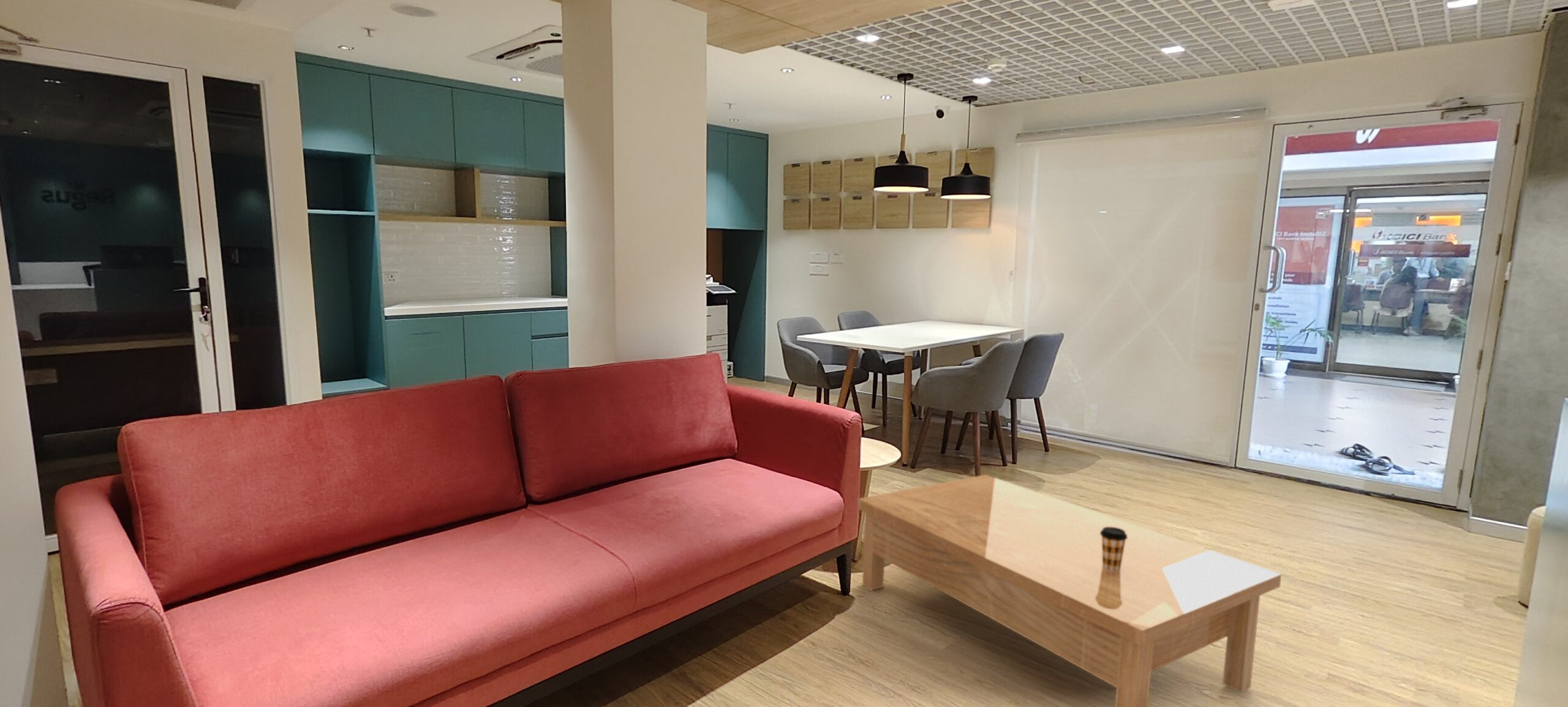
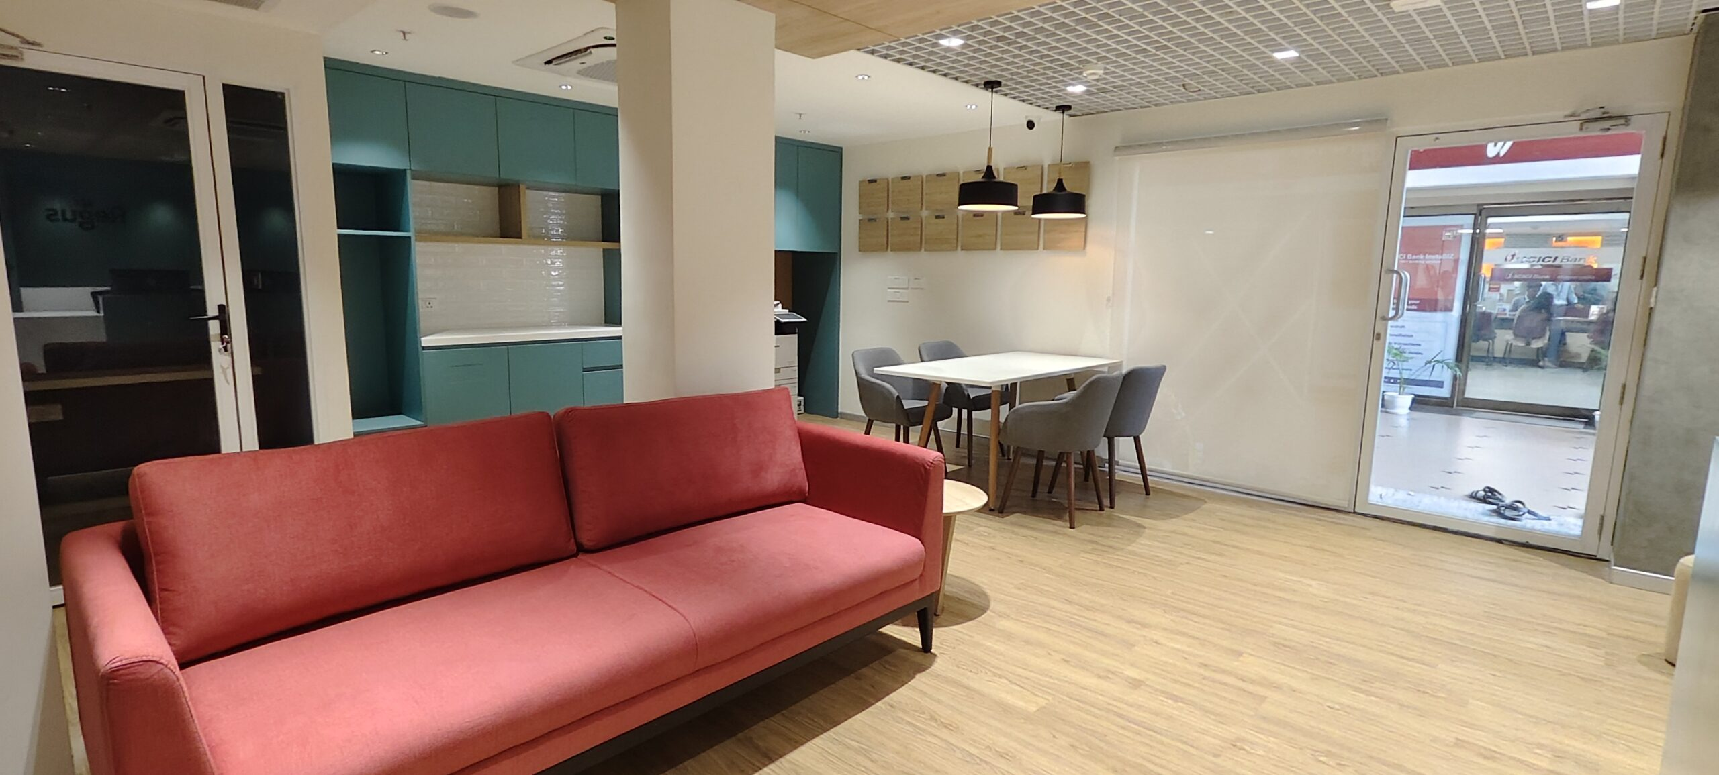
- coffee cup [1100,526,1128,571]
- coffee table [858,474,1282,707]
